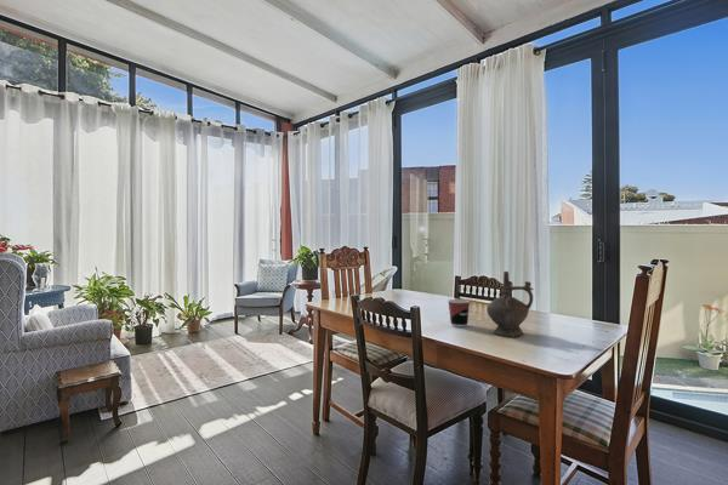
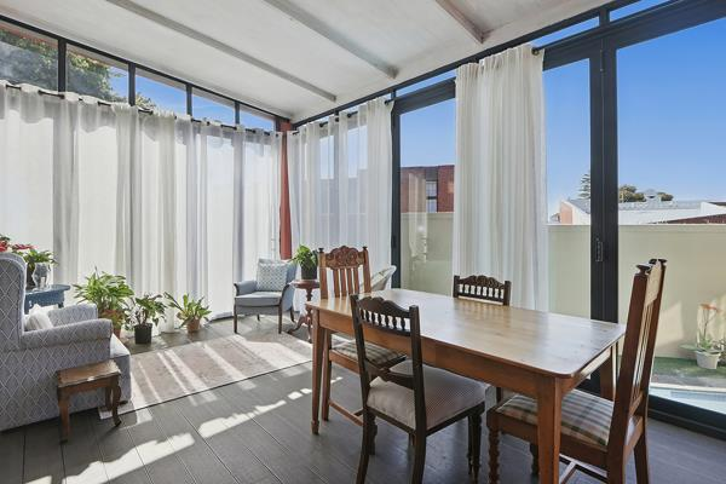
- cup [447,298,471,329]
- ceremonial vessel [485,270,535,338]
